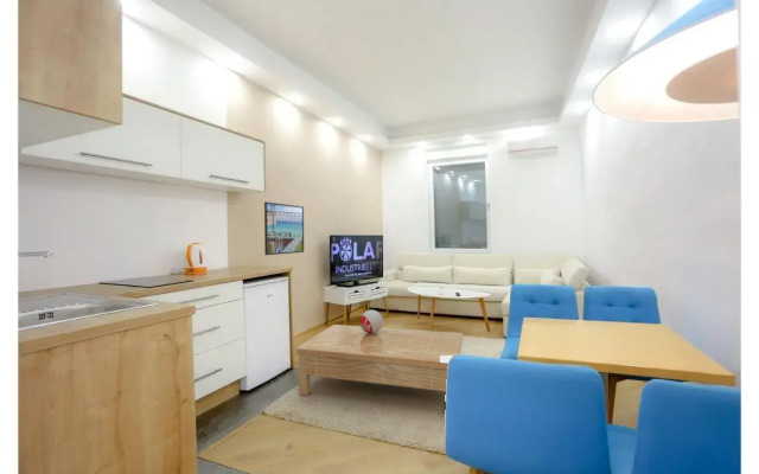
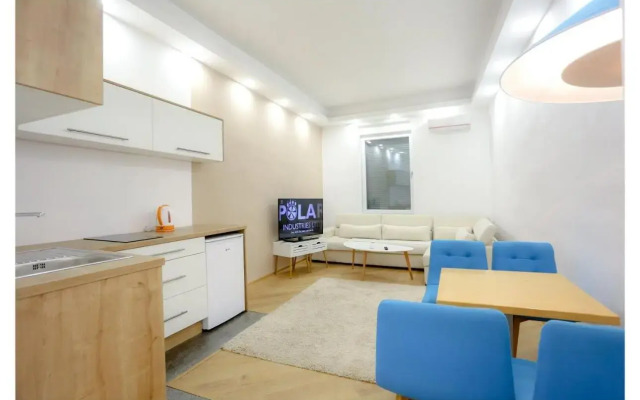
- coffee table [294,324,464,397]
- decorative sphere [359,309,384,334]
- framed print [263,200,305,256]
